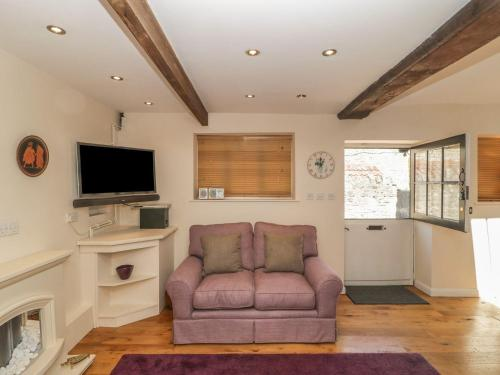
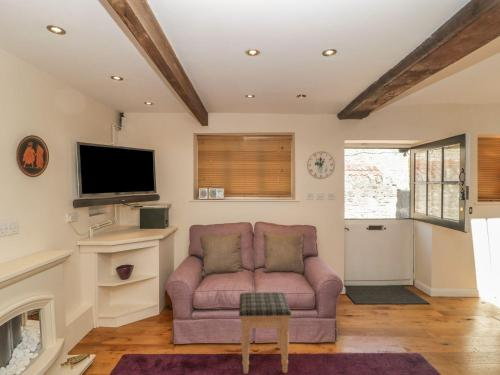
+ footstool [238,291,293,375]
